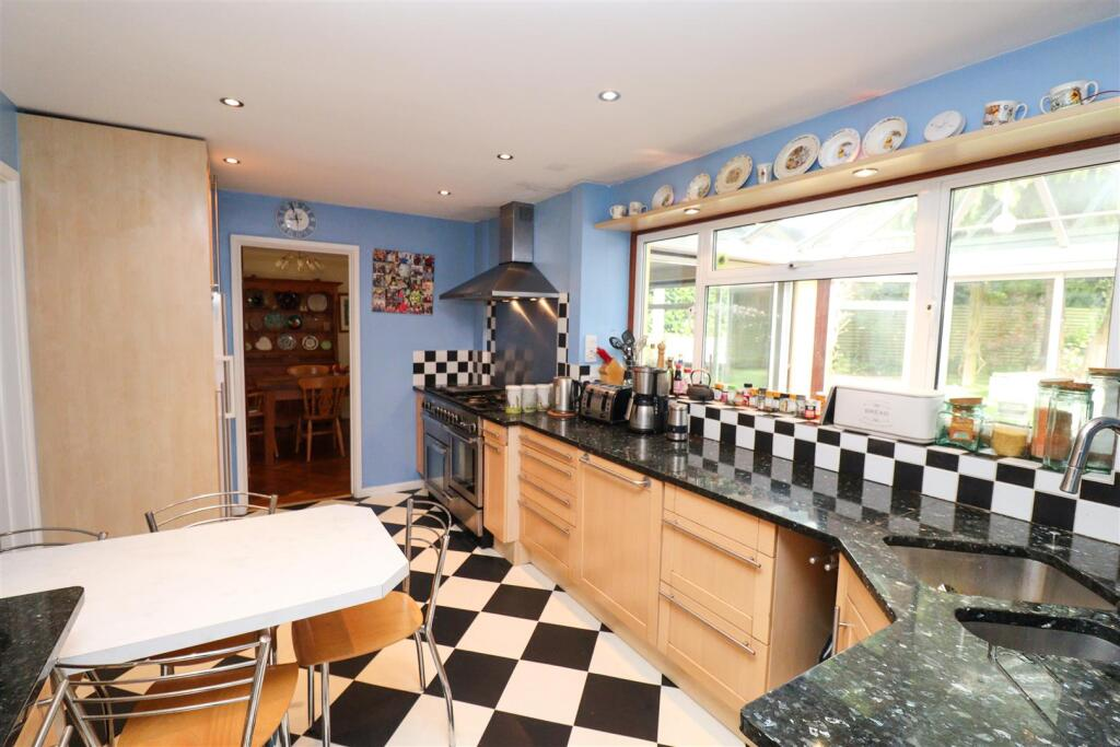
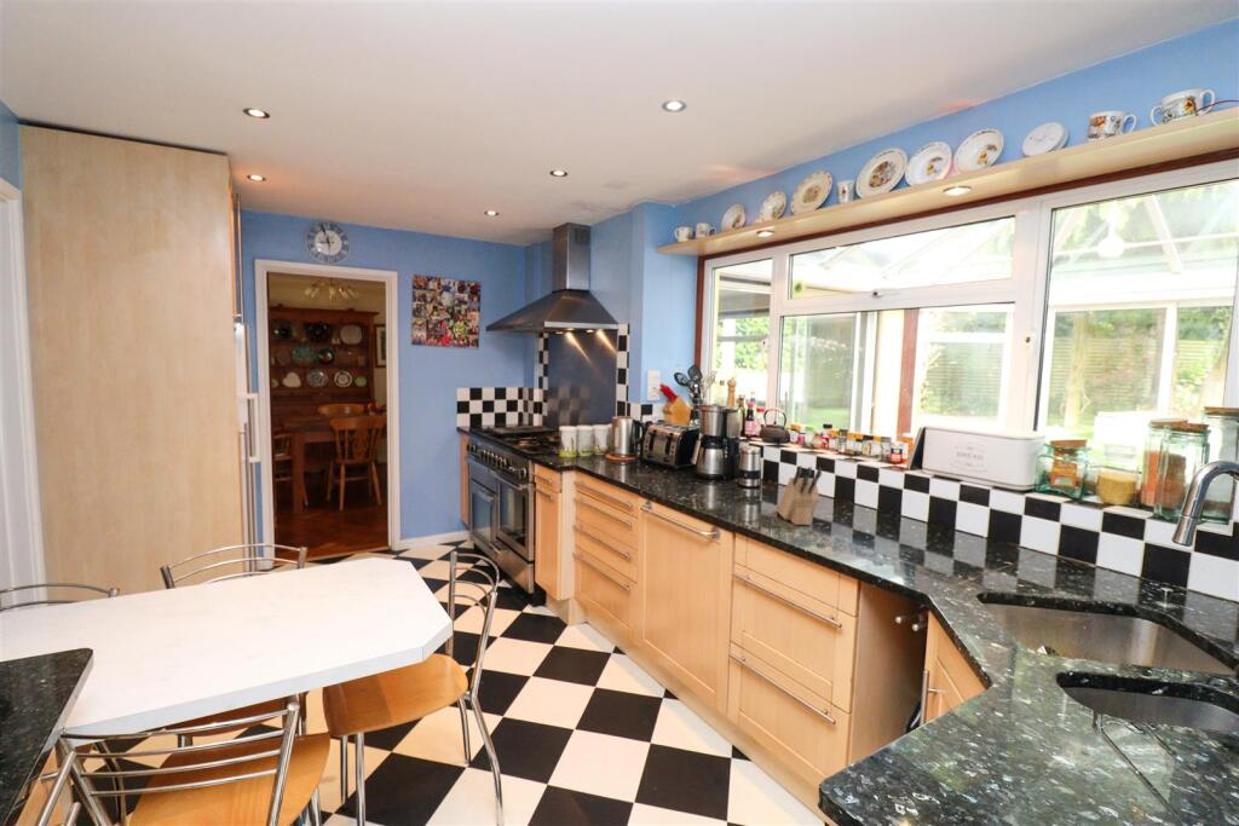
+ knife block [776,466,823,526]
